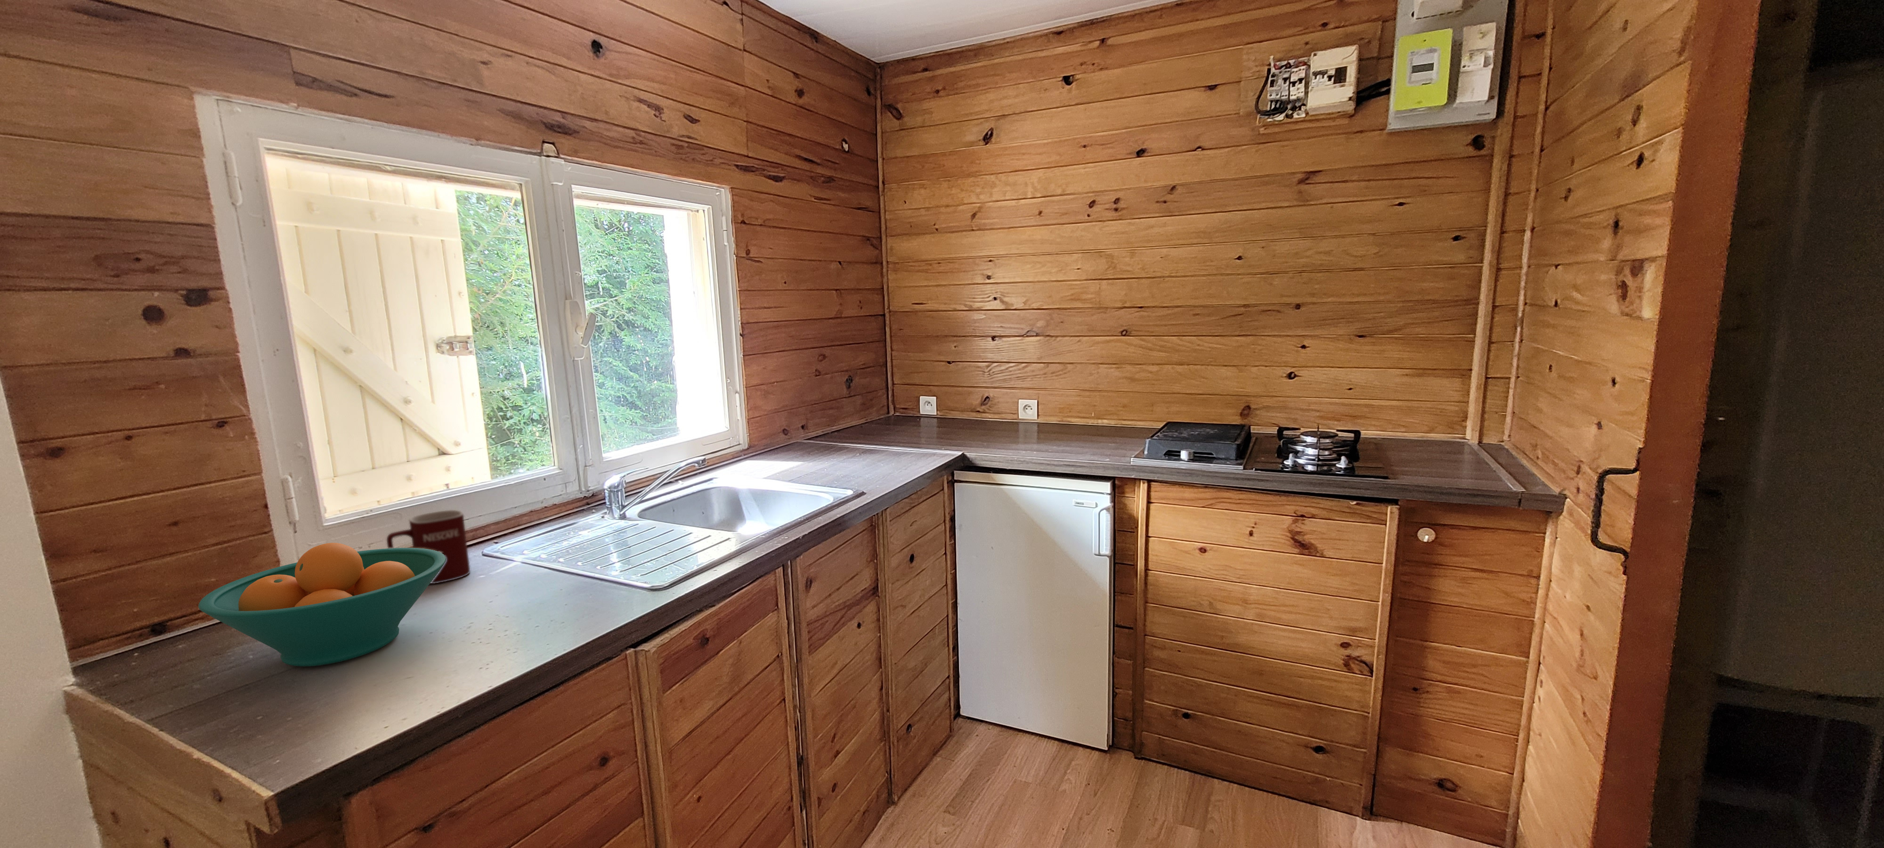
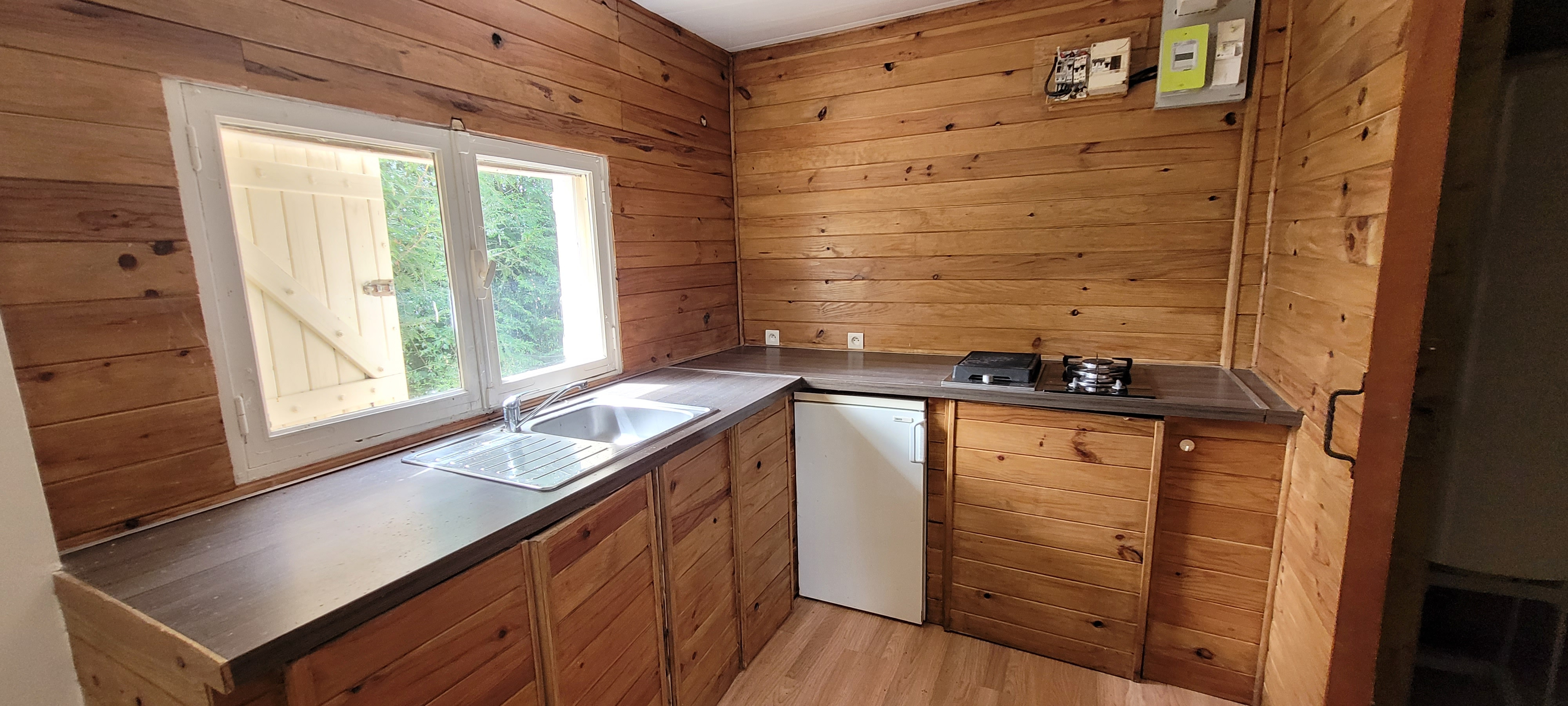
- fruit bowl [198,542,446,667]
- mug [386,509,471,584]
